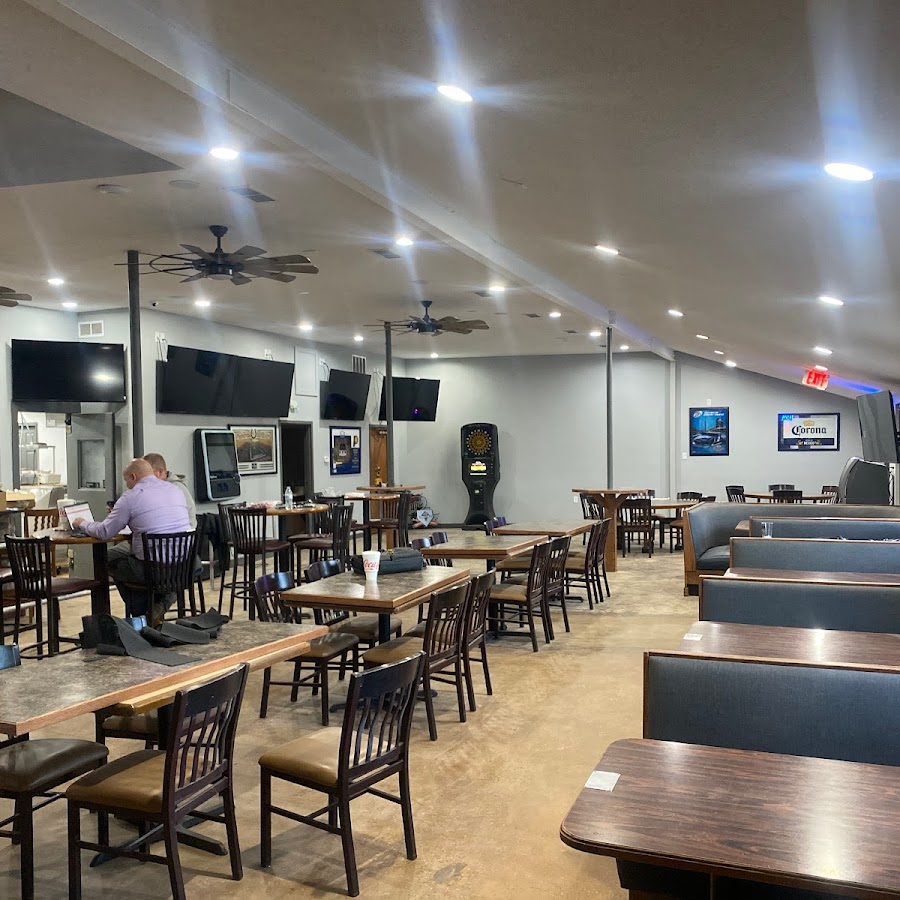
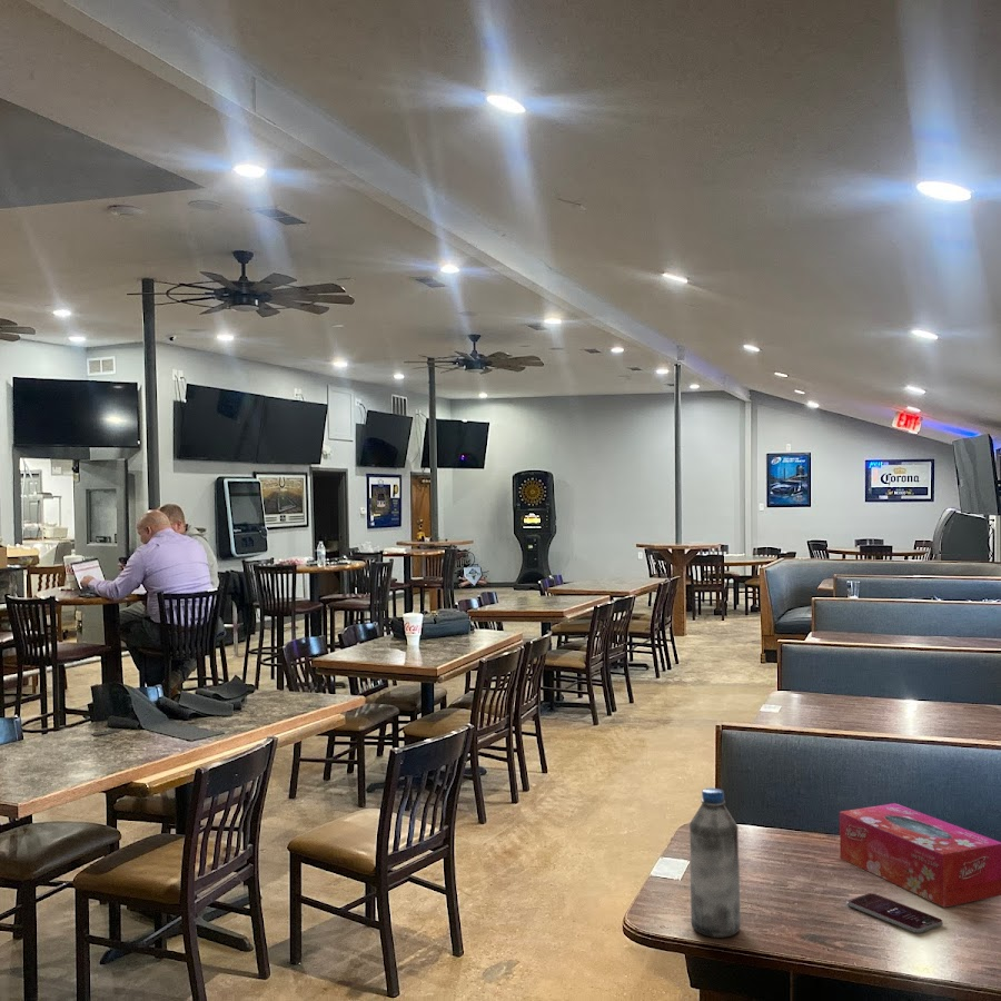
+ smartphone [846,892,943,934]
+ tissue box [839,802,1001,908]
+ water bottle [688,787,741,939]
